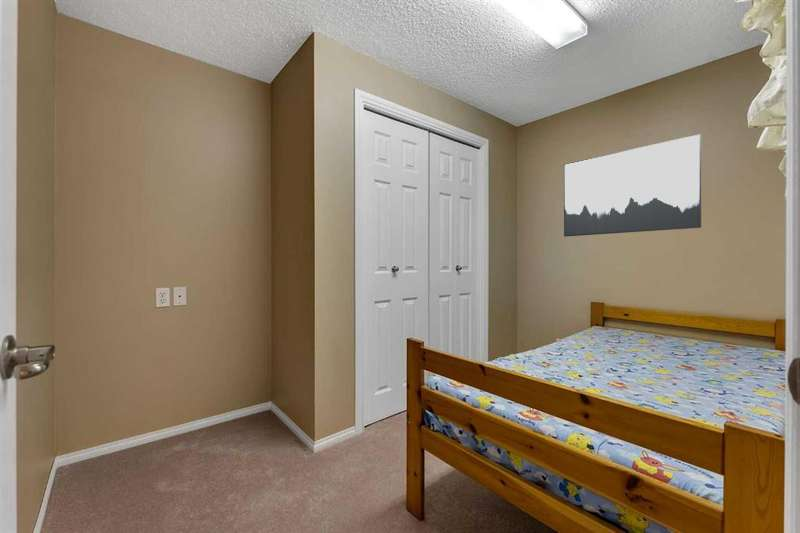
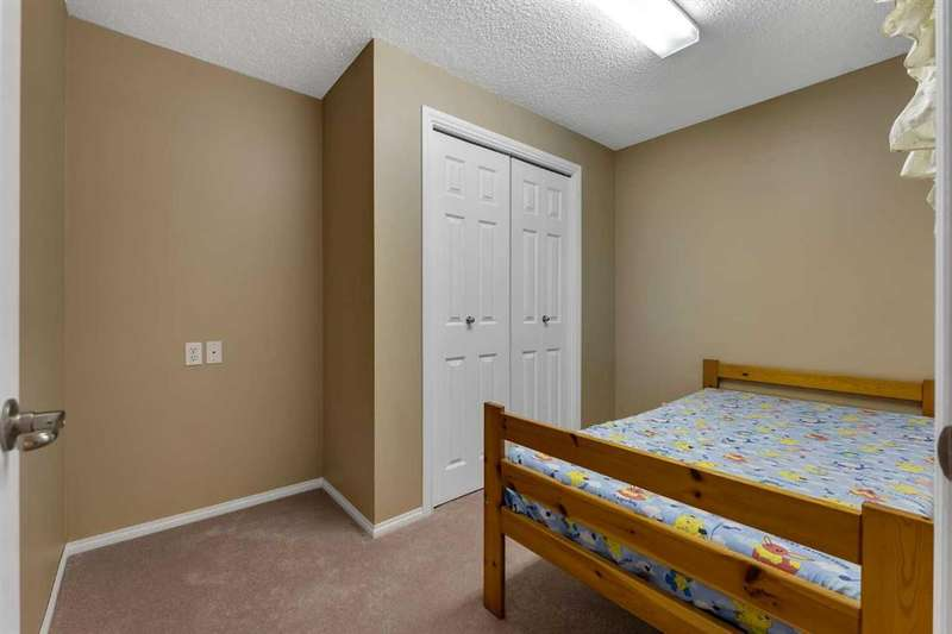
- wall art [563,133,702,238]
